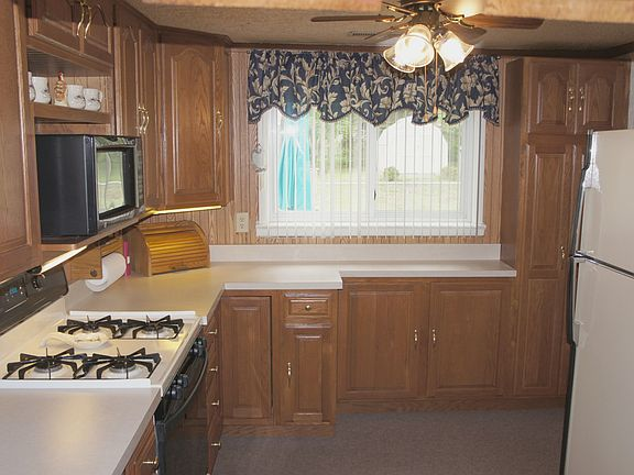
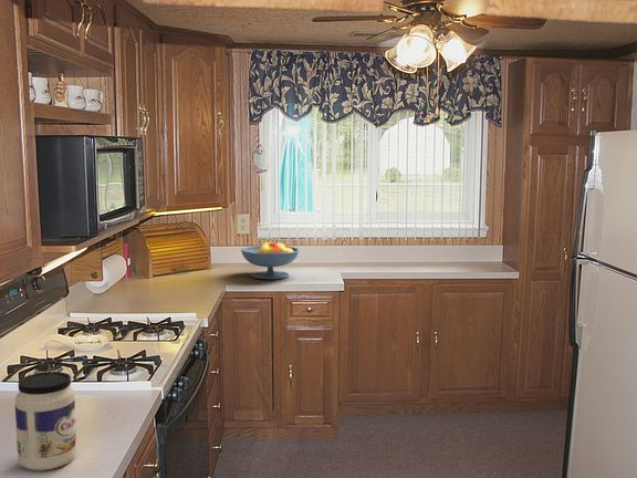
+ jar [14,371,77,471]
+ fruit bowl [240,241,301,280]
